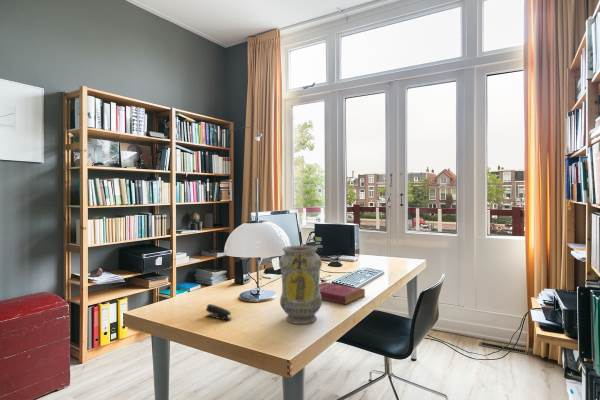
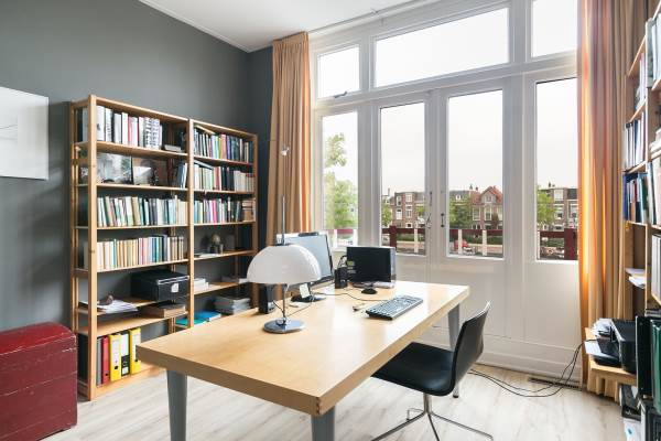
- vase [278,244,323,325]
- book [319,281,366,305]
- stapler [205,303,232,321]
